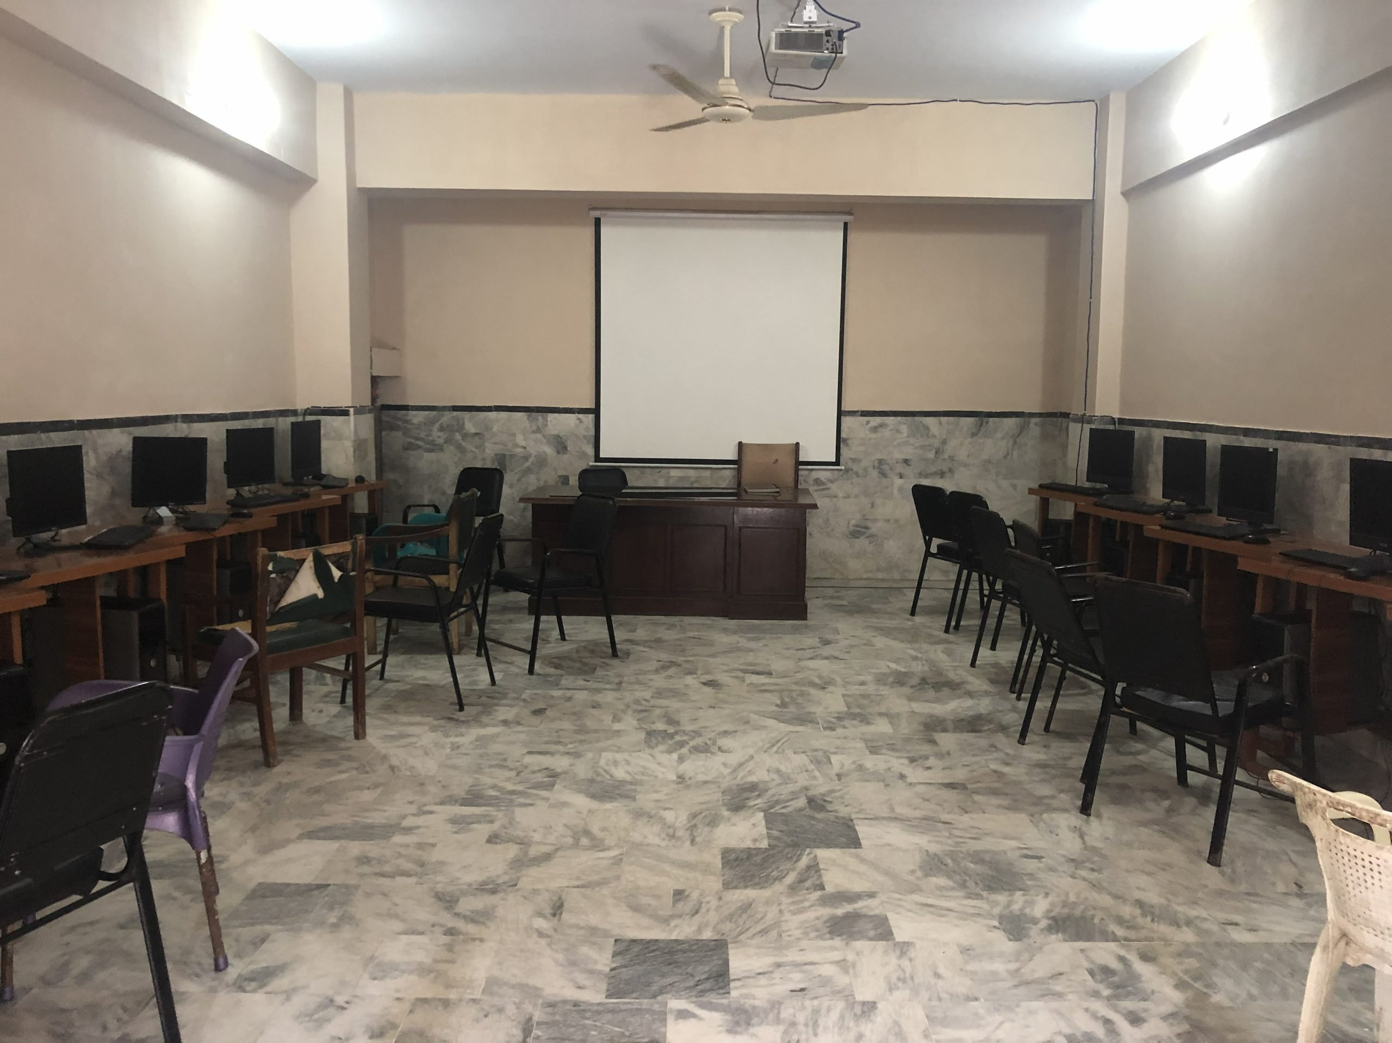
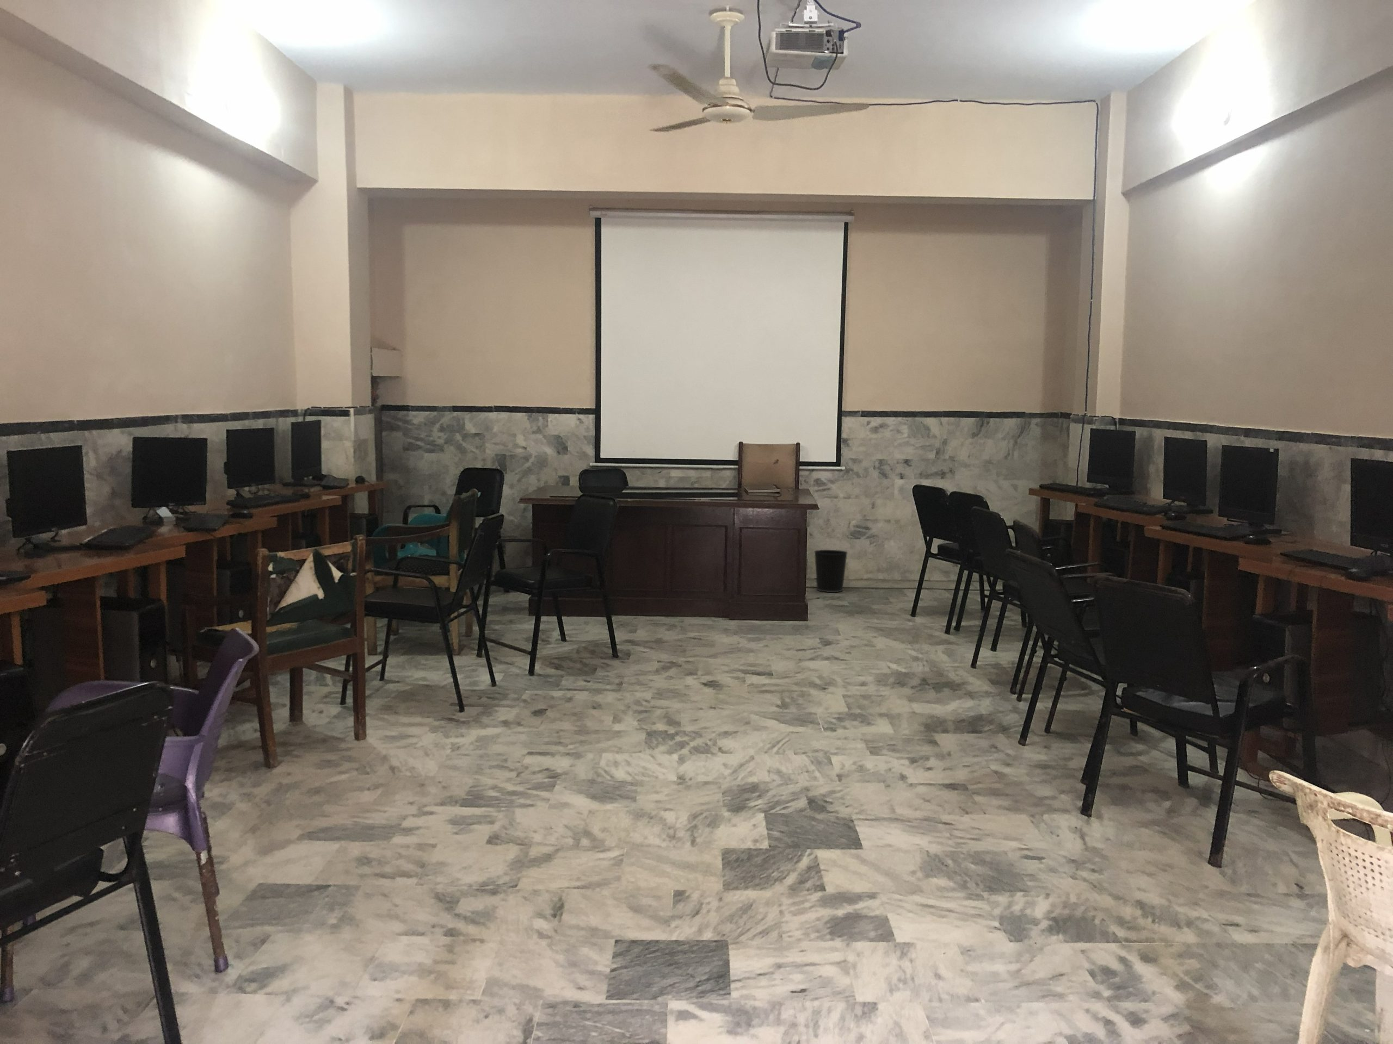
+ wastebasket [814,549,848,592]
